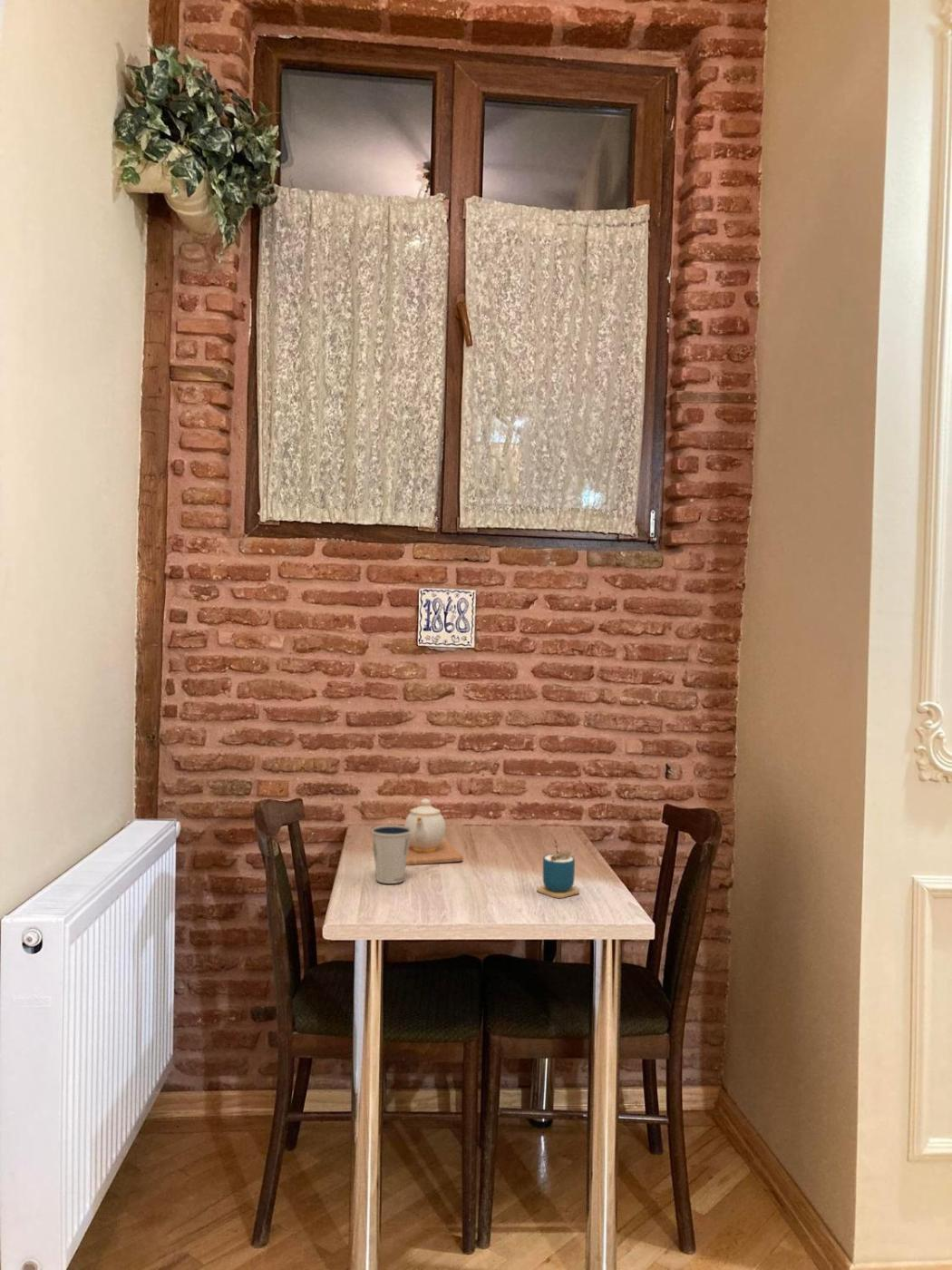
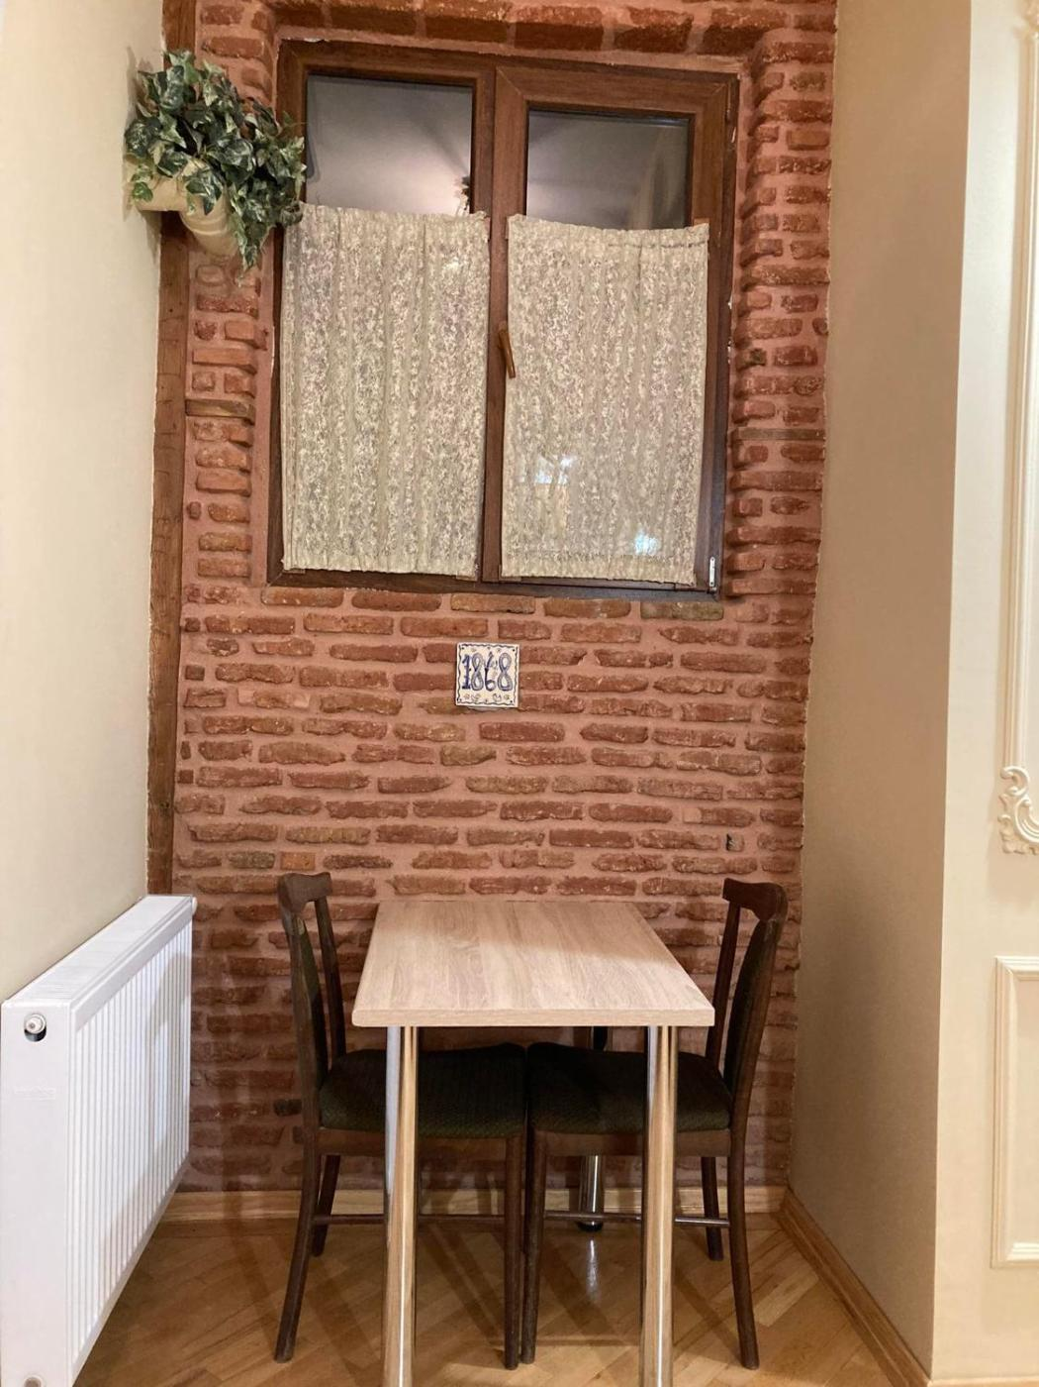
- teapot [403,798,464,866]
- dixie cup [370,824,412,884]
- cup [536,837,580,899]
